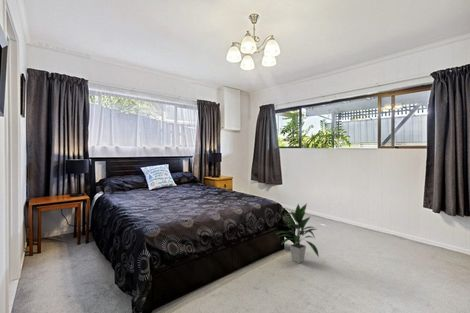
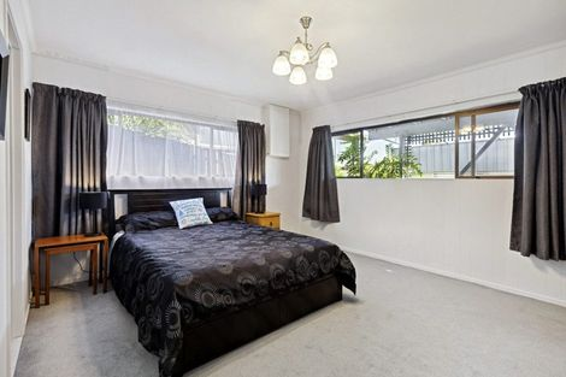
- indoor plant [275,202,320,264]
